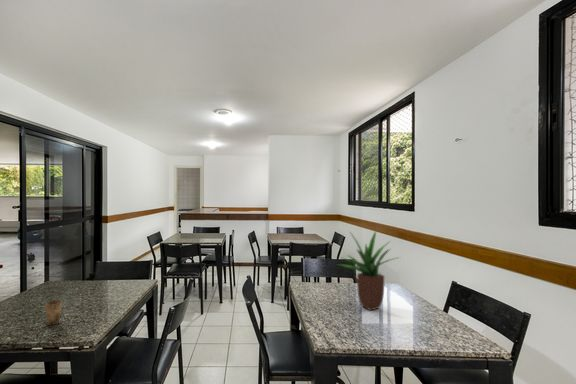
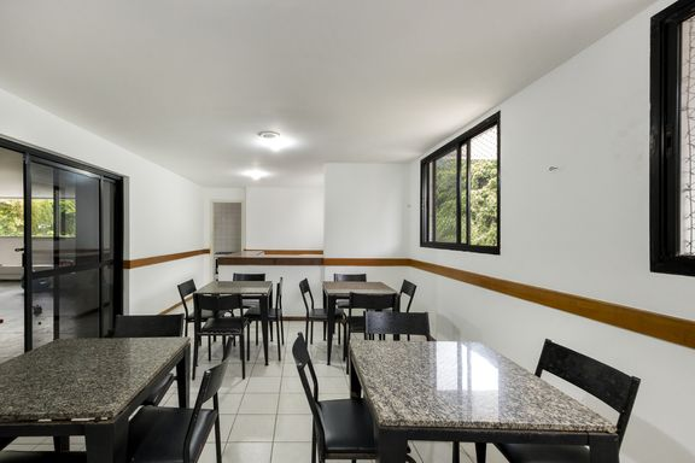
- cup [44,294,63,326]
- potted plant [338,230,401,312]
